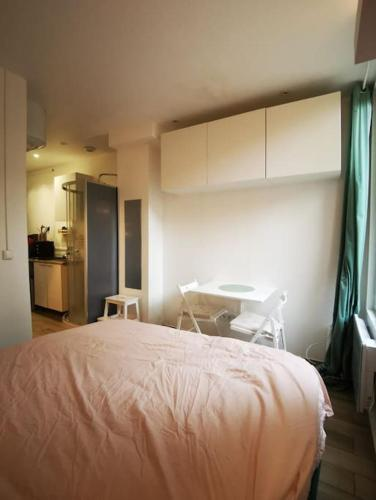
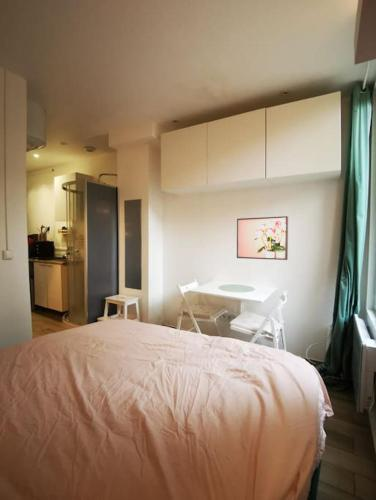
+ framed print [236,215,289,261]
